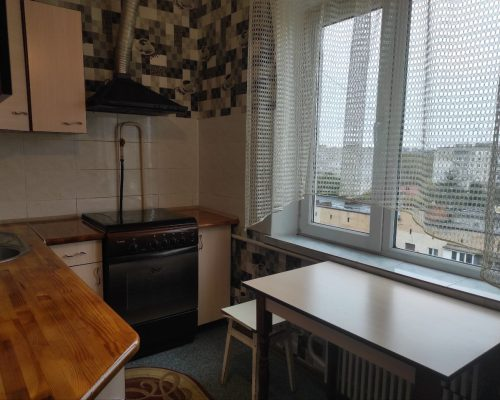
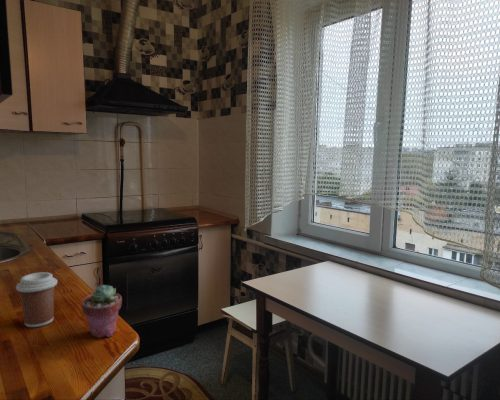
+ potted succulent [81,284,123,339]
+ coffee cup [15,271,58,328]
